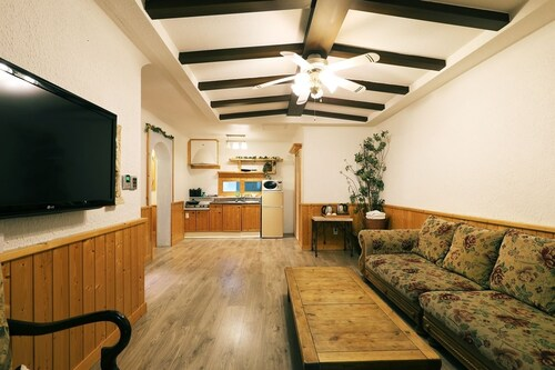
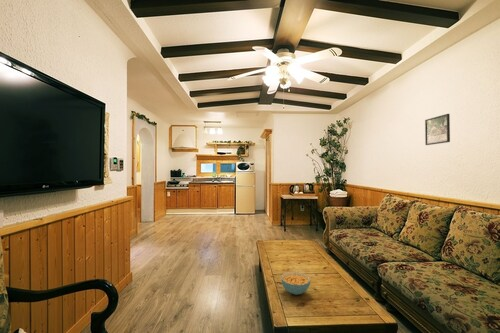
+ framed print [424,113,451,146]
+ cereal bowl [280,271,311,296]
